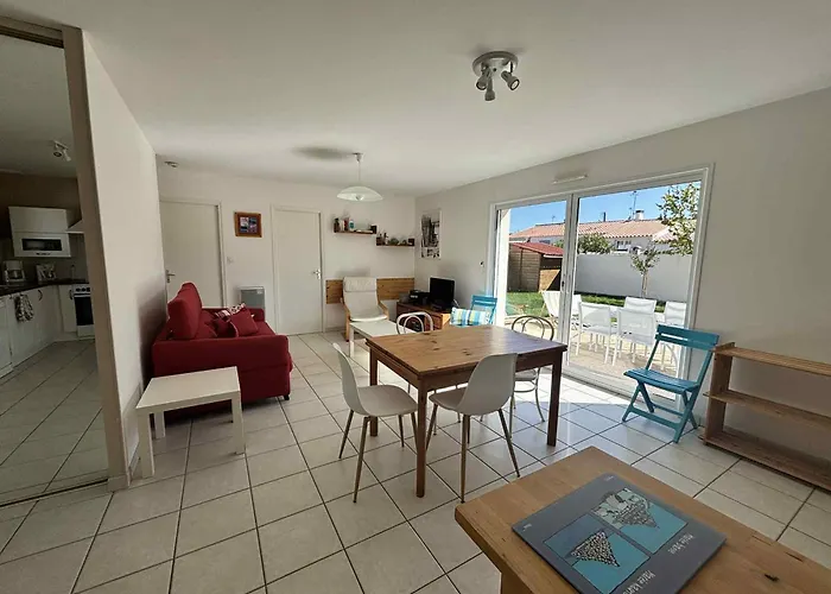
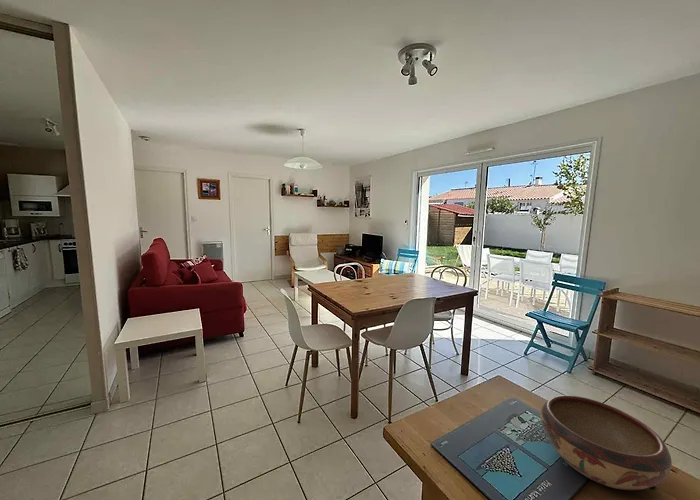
+ decorative bowl [540,394,673,491]
